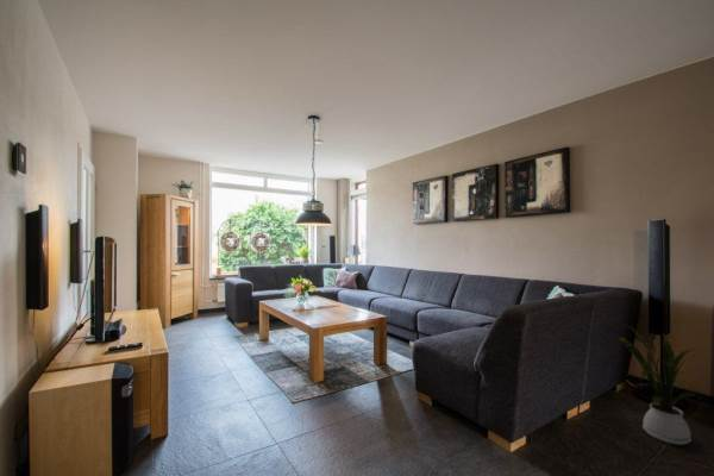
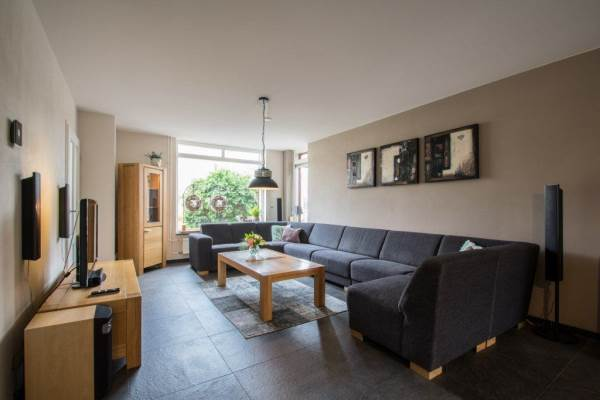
- house plant [616,322,703,446]
